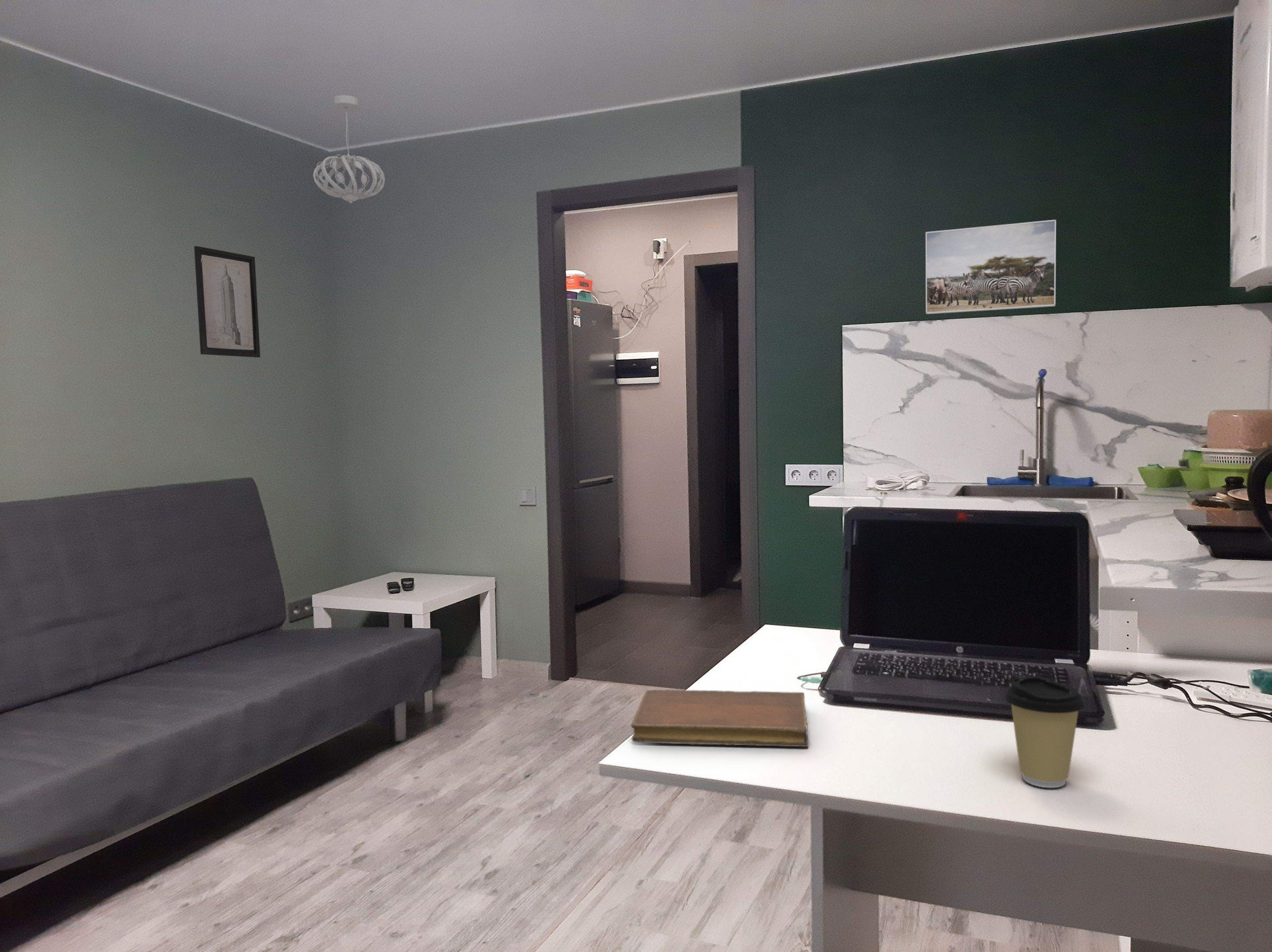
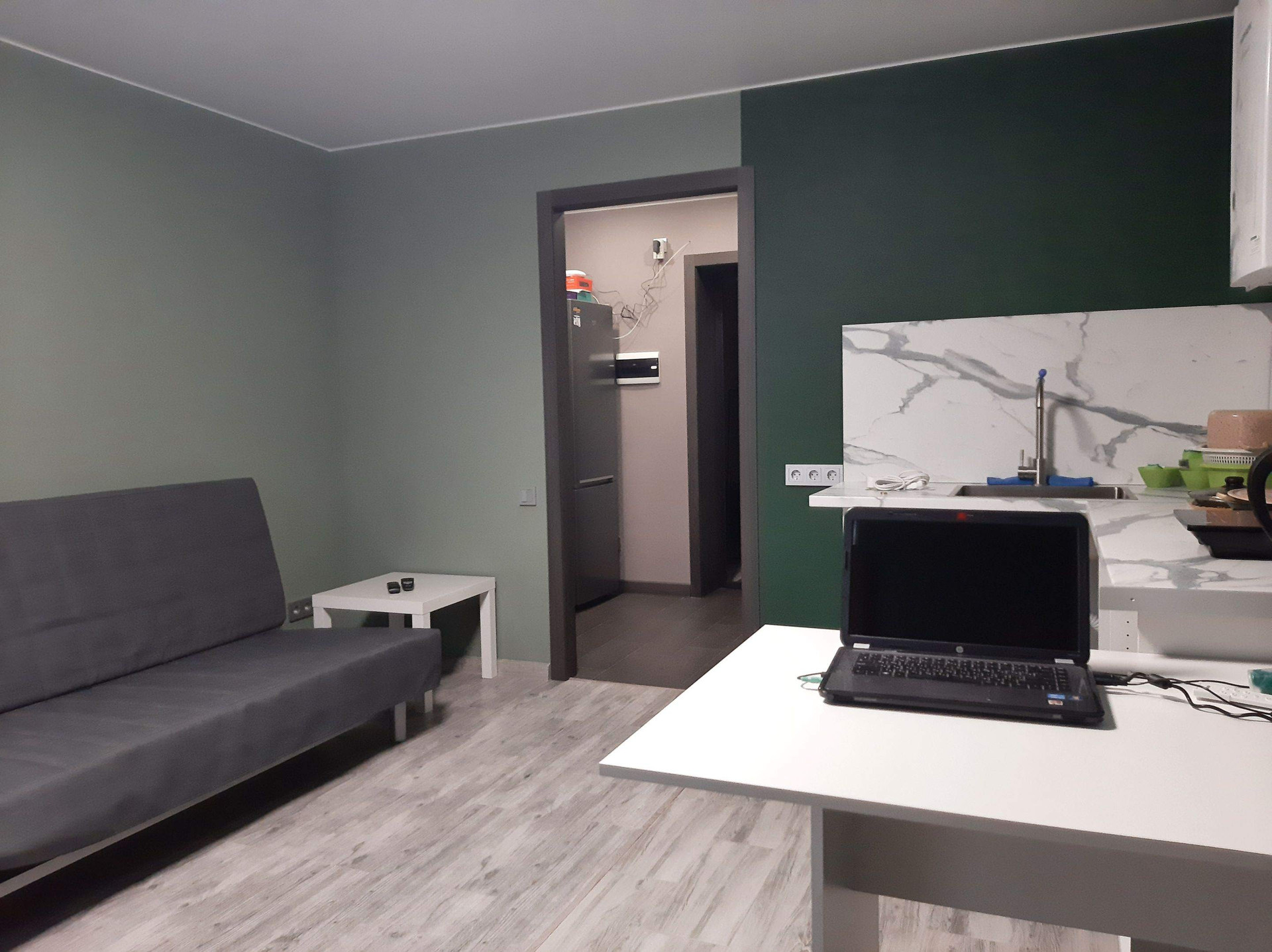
- notebook [631,689,809,747]
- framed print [925,219,1057,315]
- wall art [193,245,261,358]
- coffee cup [1004,676,1086,788]
- pendant light [313,95,386,204]
